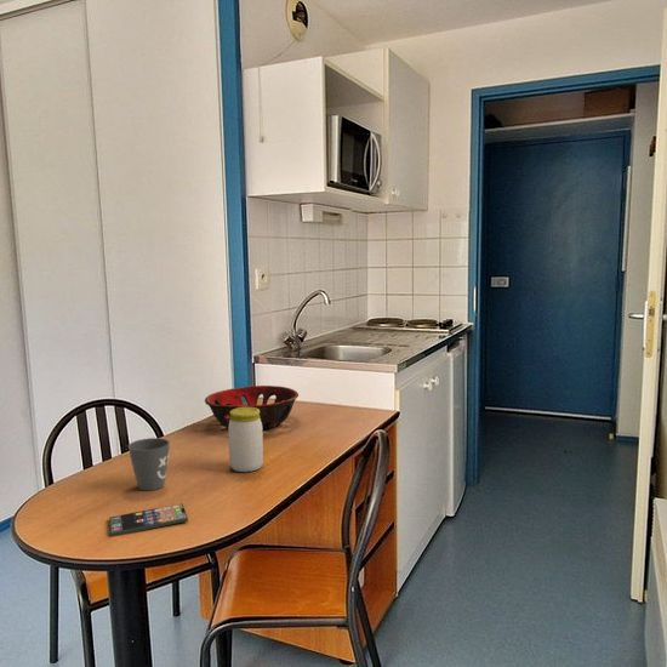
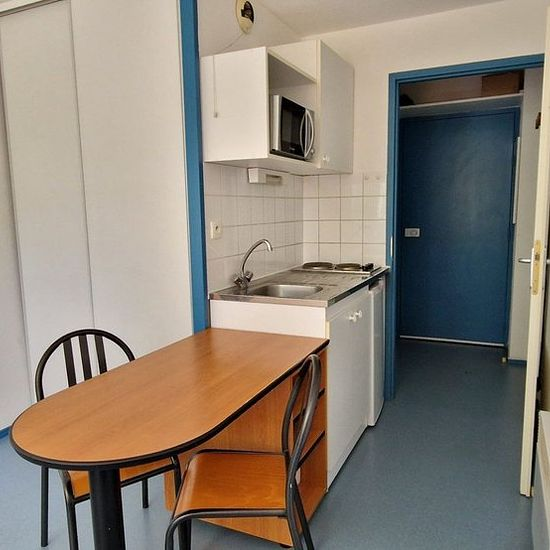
- jar [227,407,264,473]
- mug [127,437,171,492]
- decorative bowl [204,384,300,431]
- smartphone [108,502,189,537]
